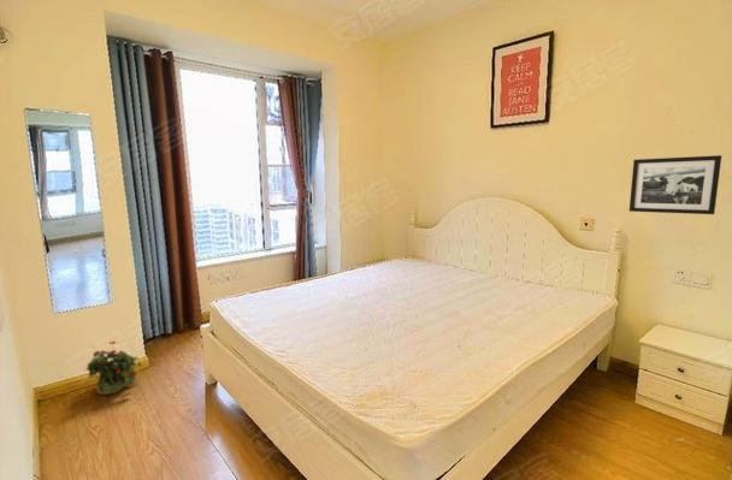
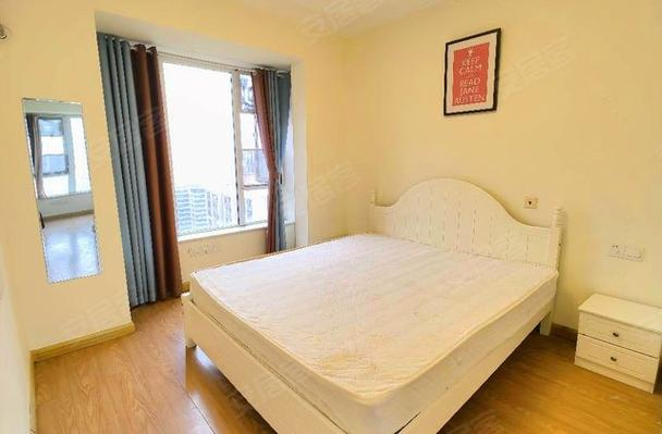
- picture frame [628,154,722,215]
- potted plant [85,339,143,396]
